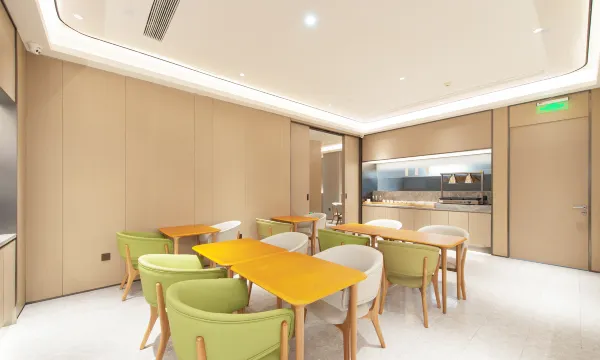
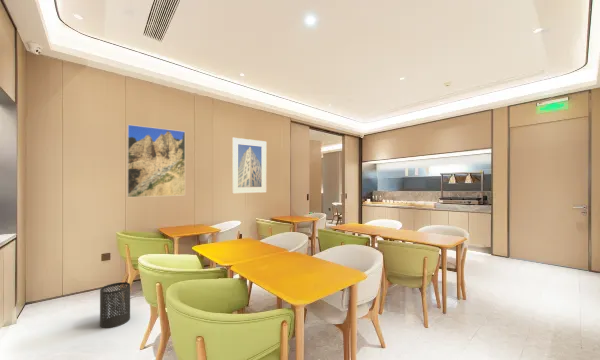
+ trash can [99,281,131,329]
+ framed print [126,124,186,198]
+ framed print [231,137,267,194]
